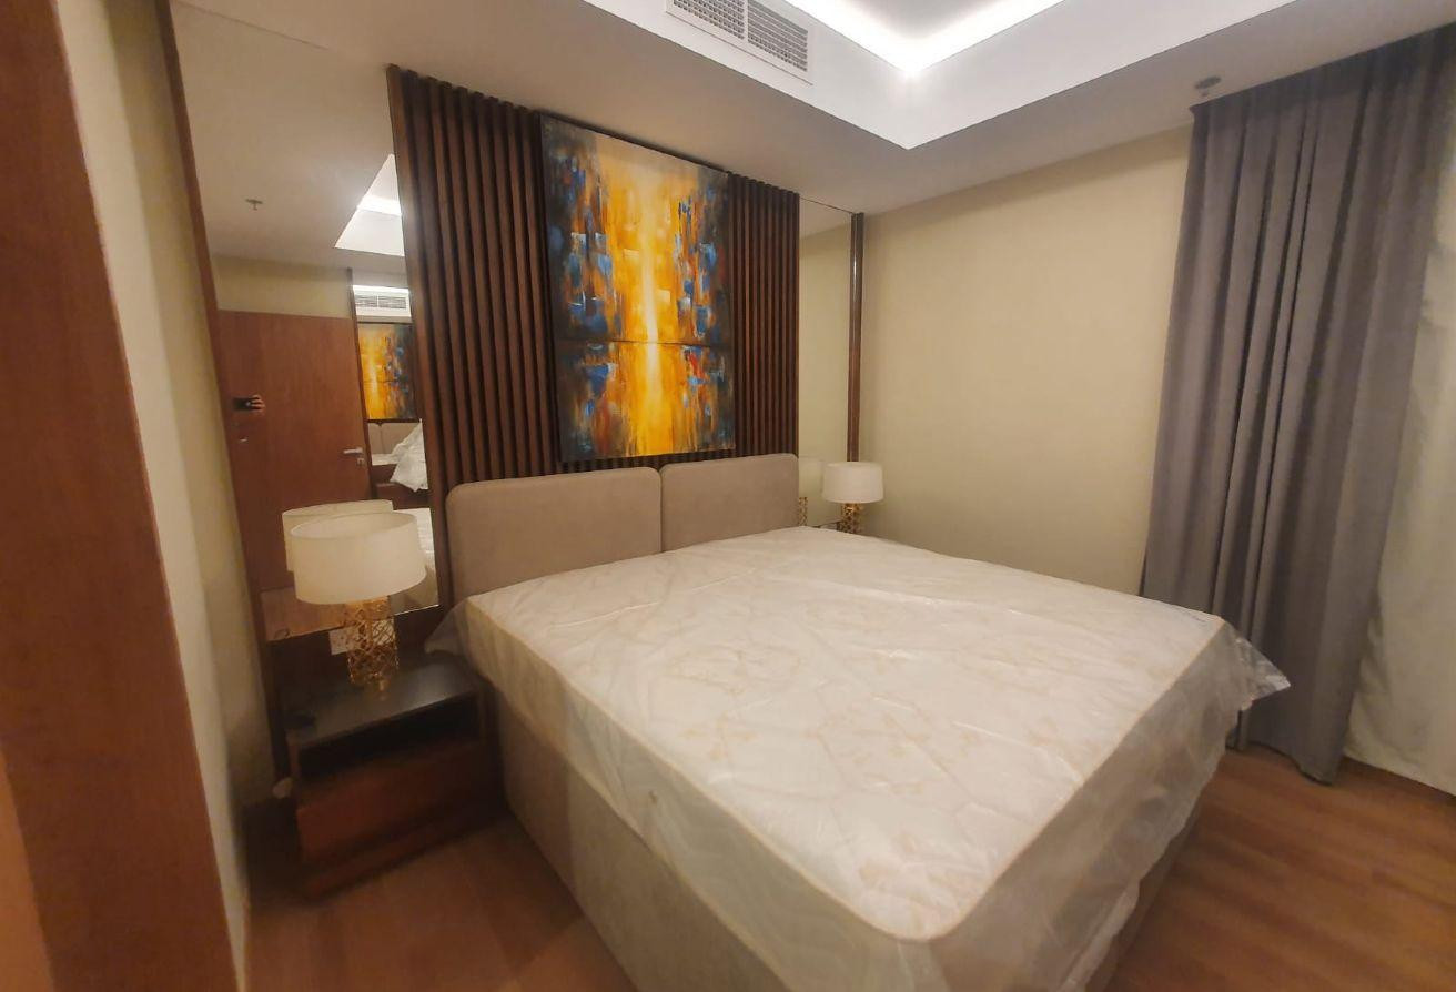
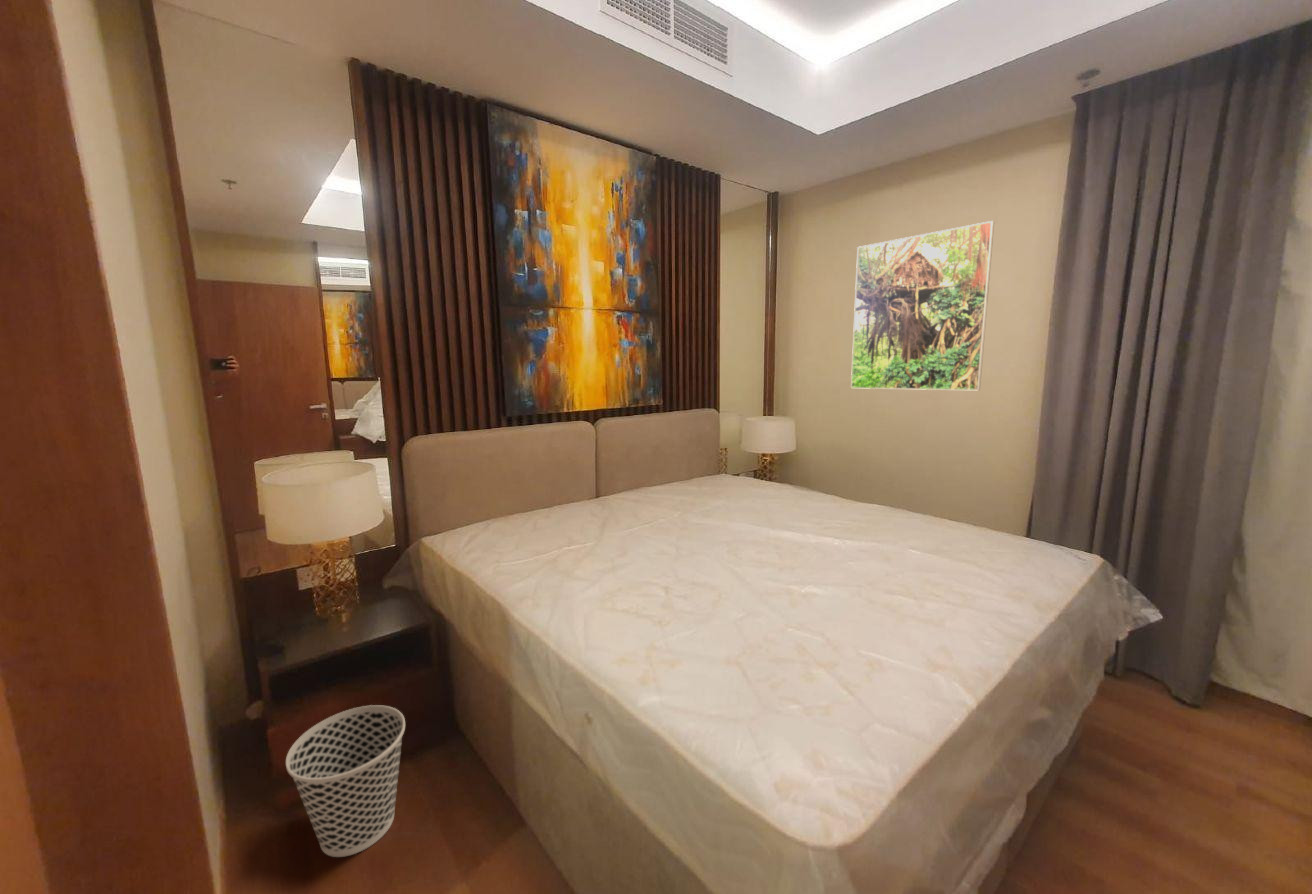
+ wastebasket [285,704,406,858]
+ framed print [850,220,995,391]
